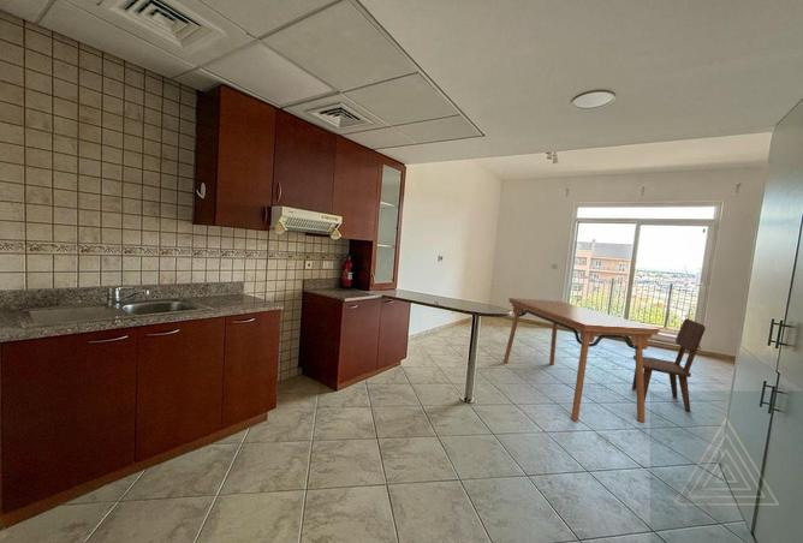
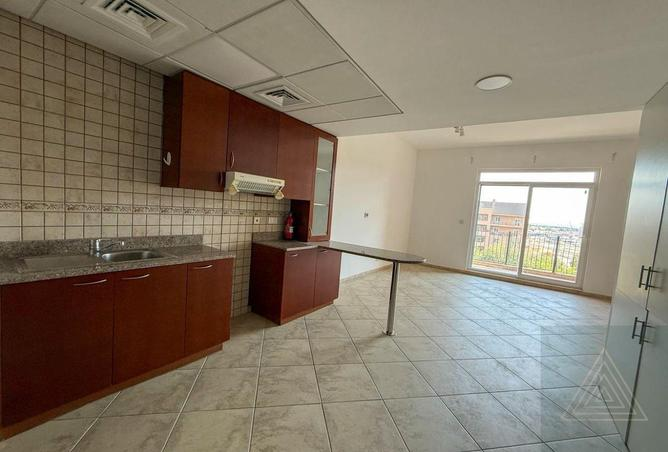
- dining table [502,297,661,424]
- dining chair [631,317,707,413]
